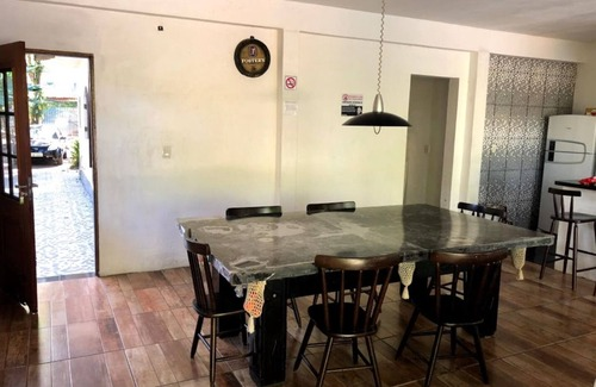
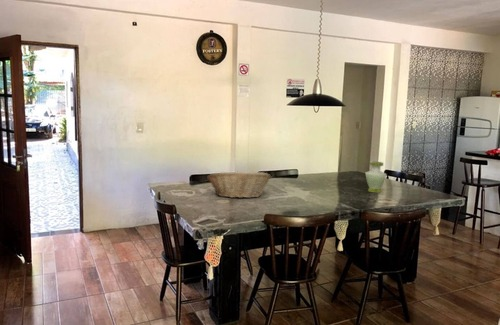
+ vase [364,160,388,193]
+ fruit basket [206,170,272,199]
